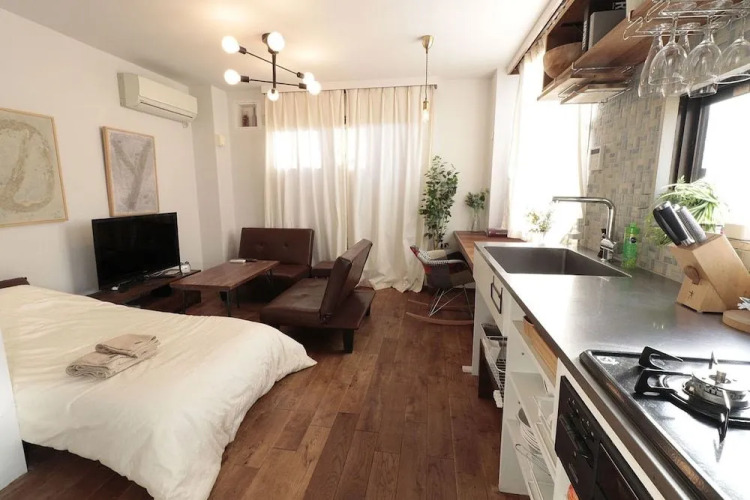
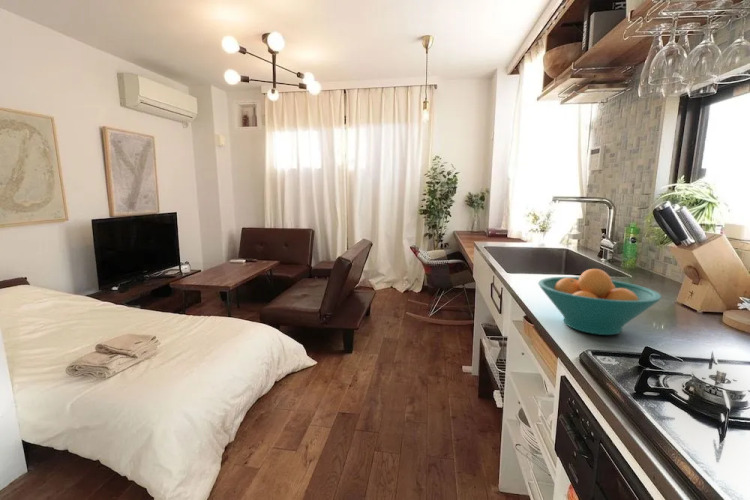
+ fruit bowl [537,268,663,336]
